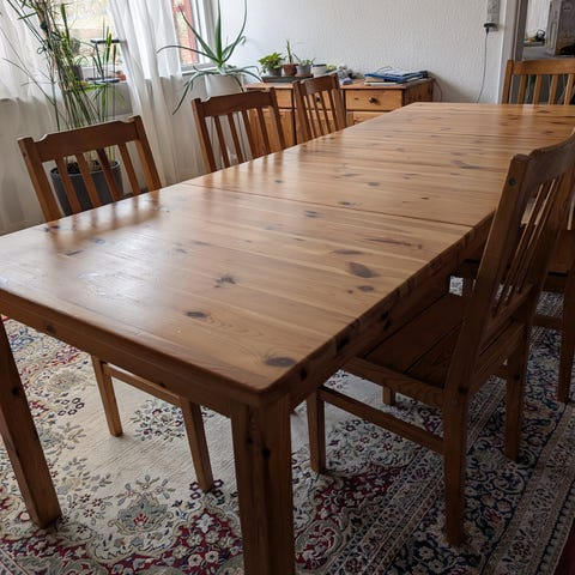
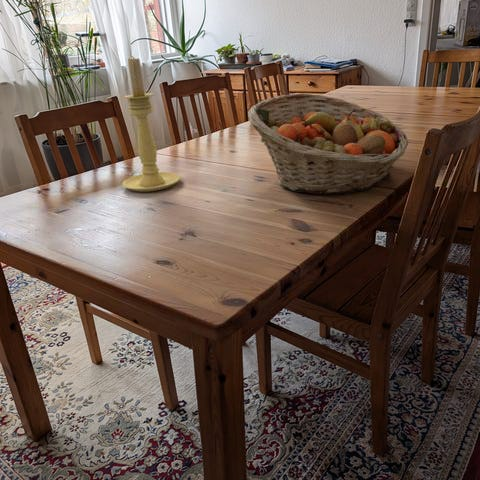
+ fruit basket [247,92,409,195]
+ candle holder [122,55,182,192]
